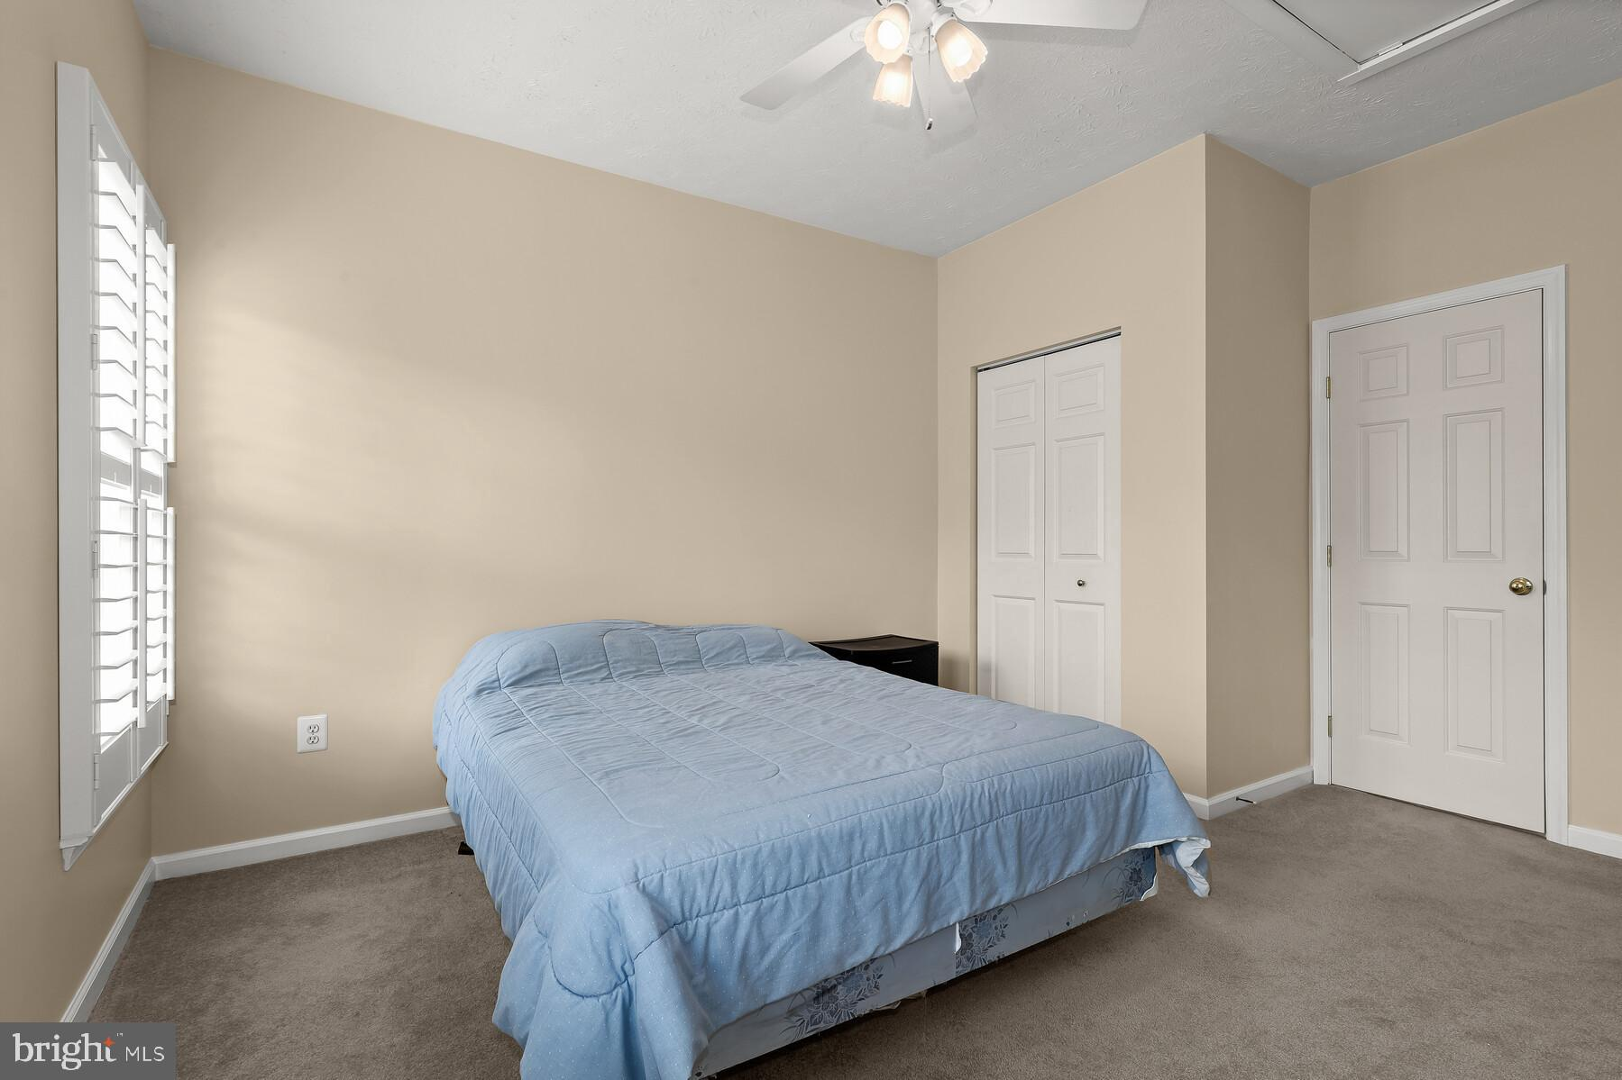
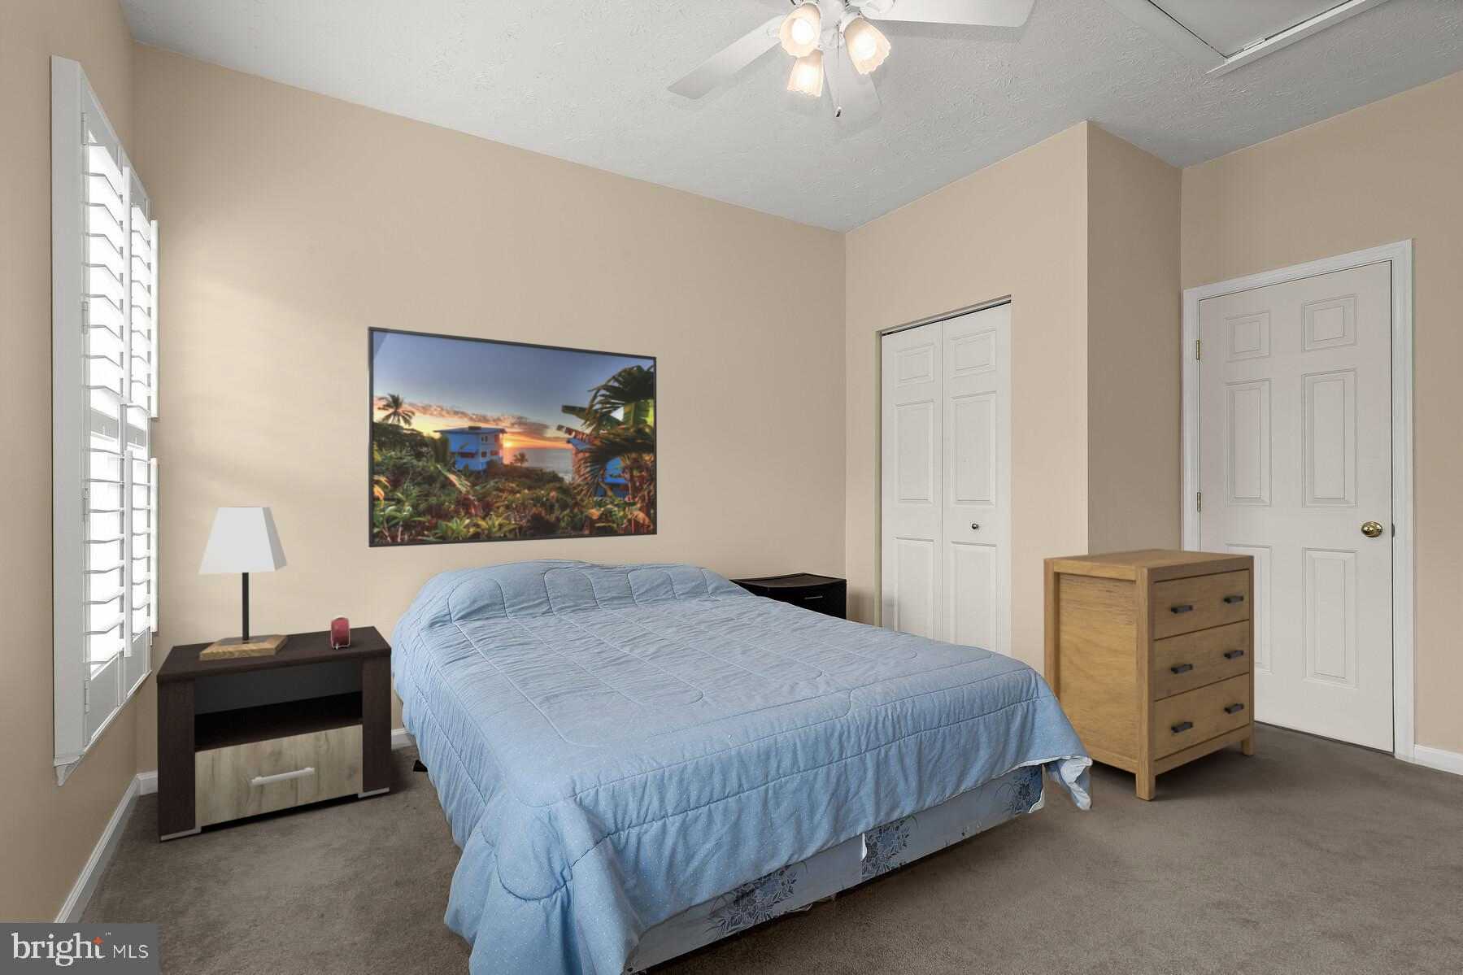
+ alarm clock [331,615,350,647]
+ nightstand [156,626,393,841]
+ dresser [1042,547,1255,801]
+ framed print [367,325,658,548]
+ lamp [198,506,288,661]
